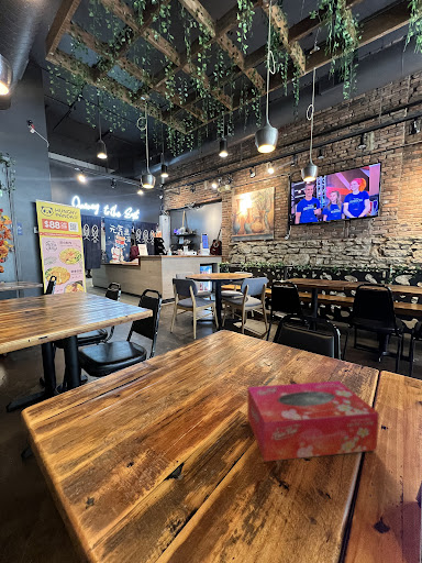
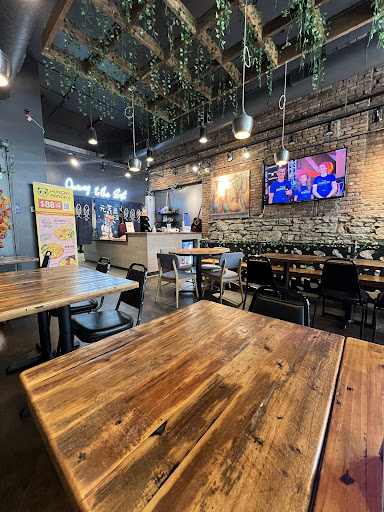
- tissue box [246,379,380,463]
